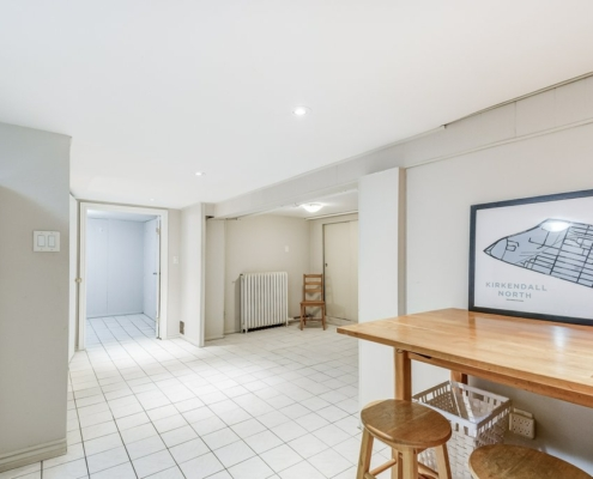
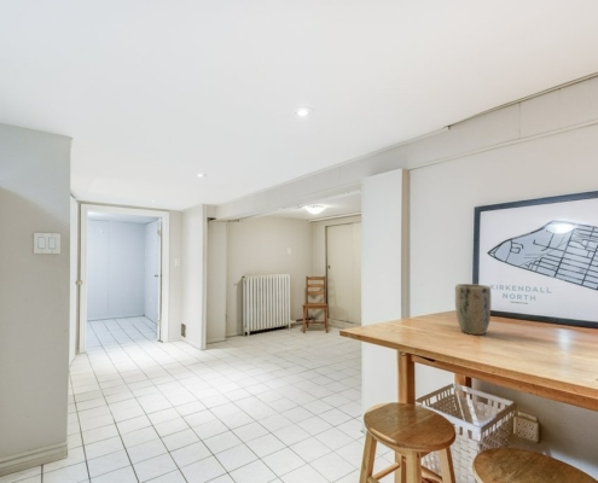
+ plant pot [454,283,492,336]
